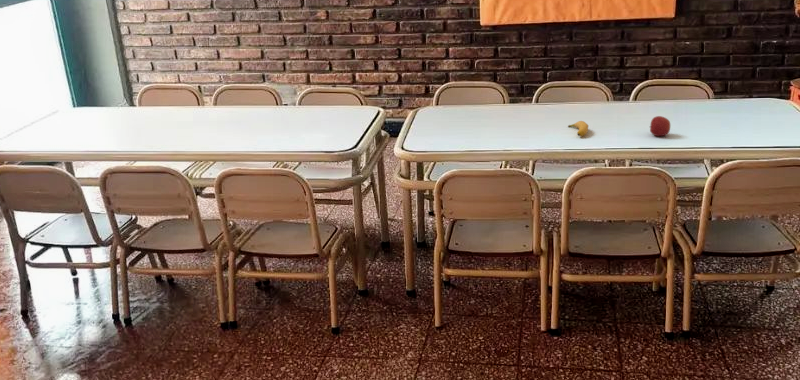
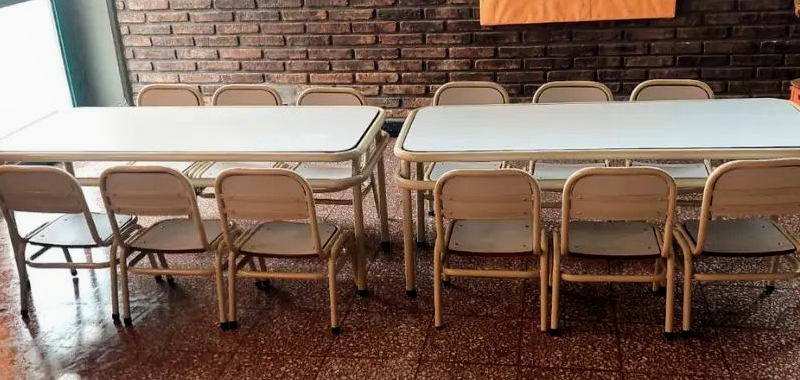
- apple [649,115,671,137]
- banana [567,120,589,138]
